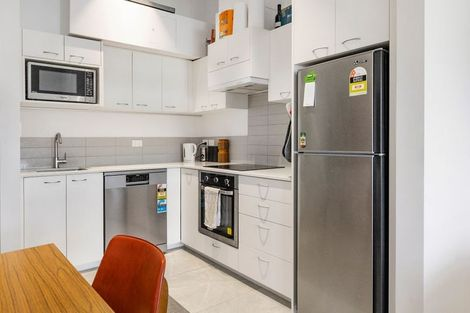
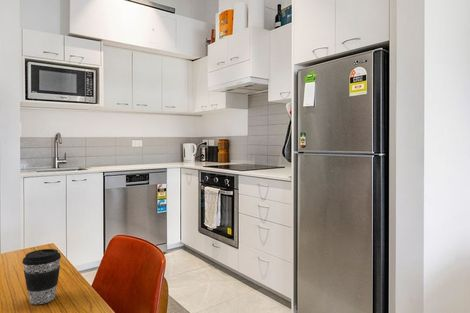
+ coffee cup [22,248,62,305]
